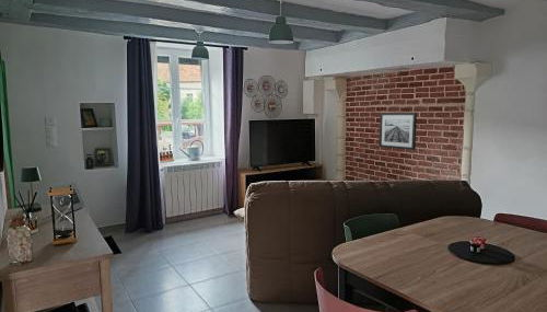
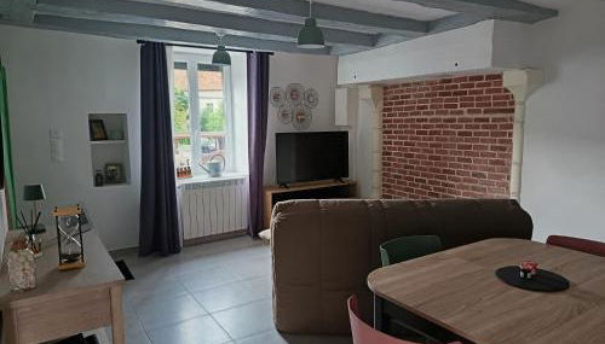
- wall art [379,112,418,151]
